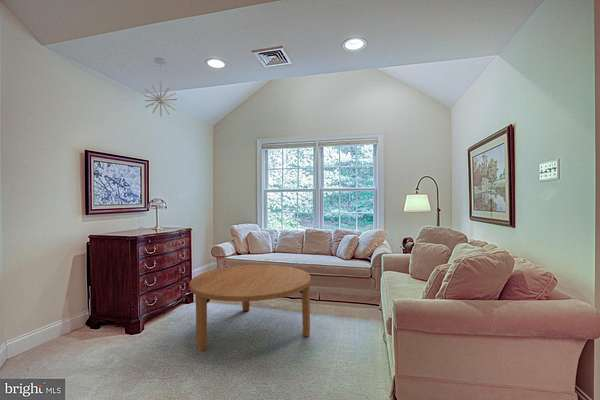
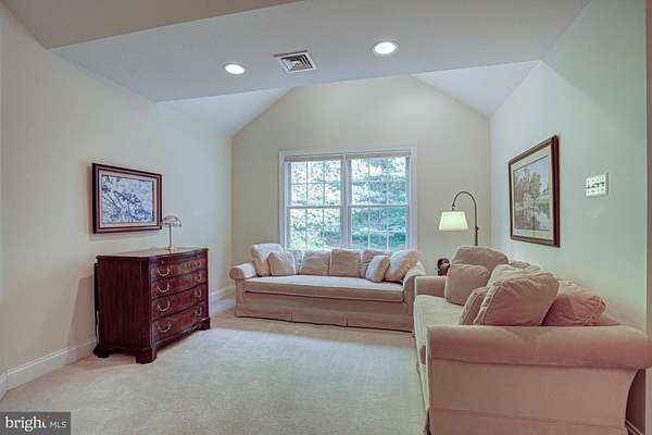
- coffee table [188,264,312,353]
- pendant light [143,57,178,117]
